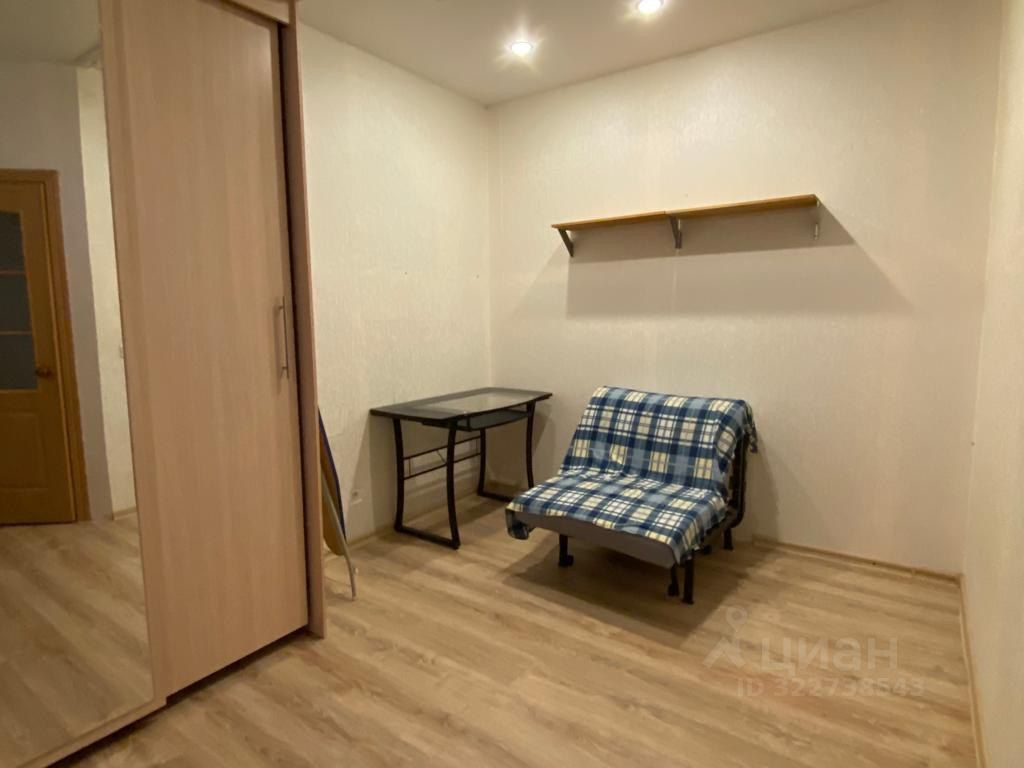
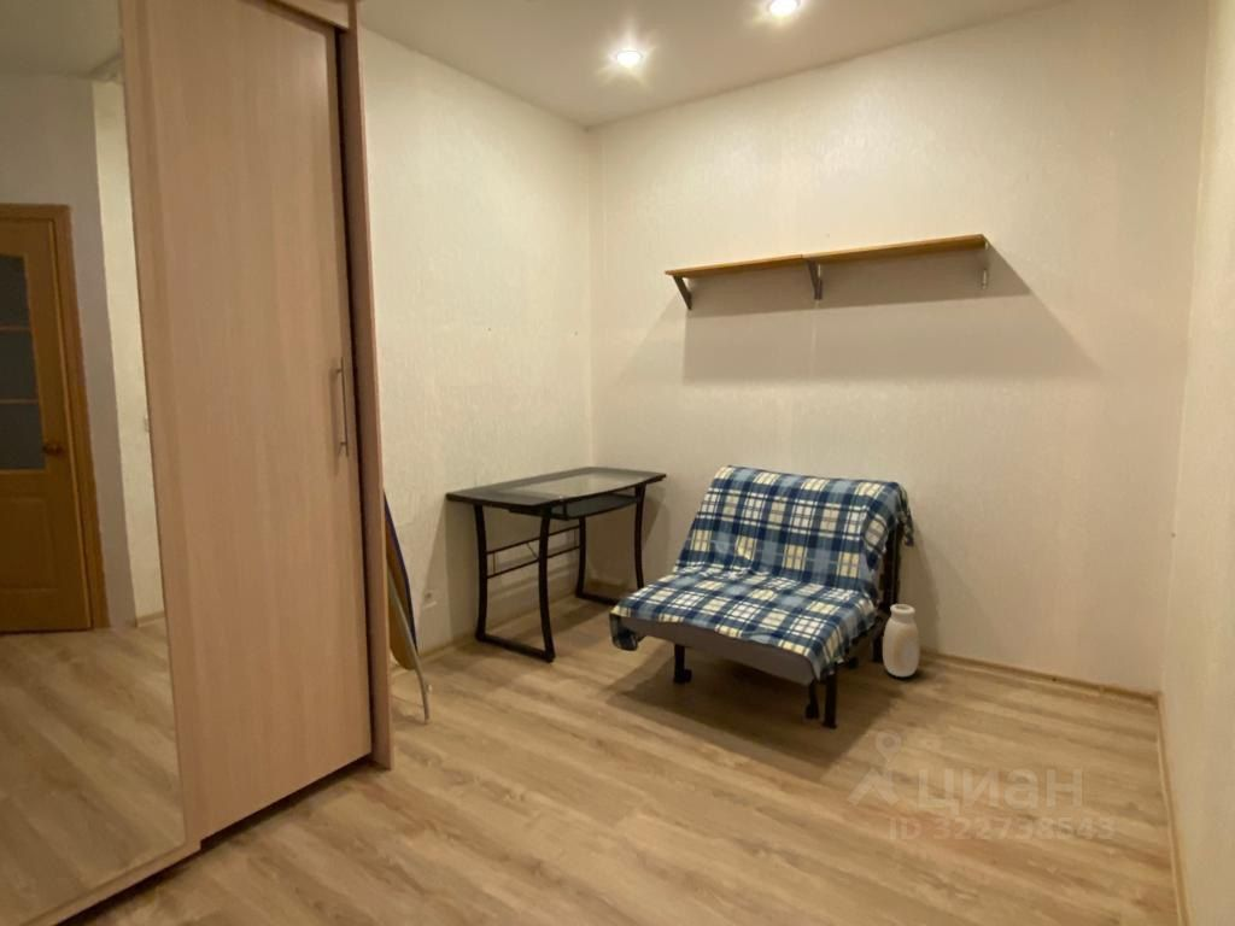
+ vase [882,603,921,678]
